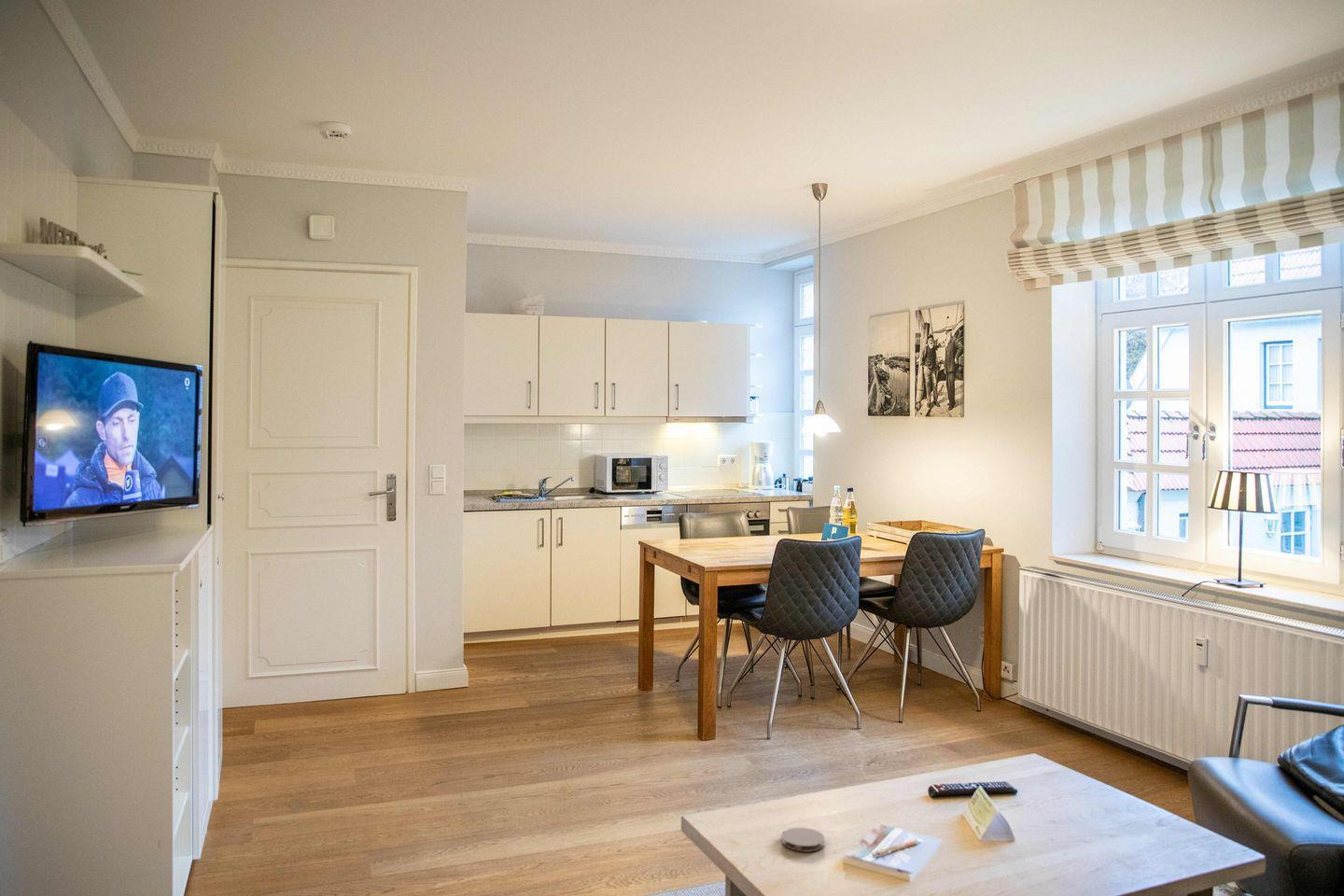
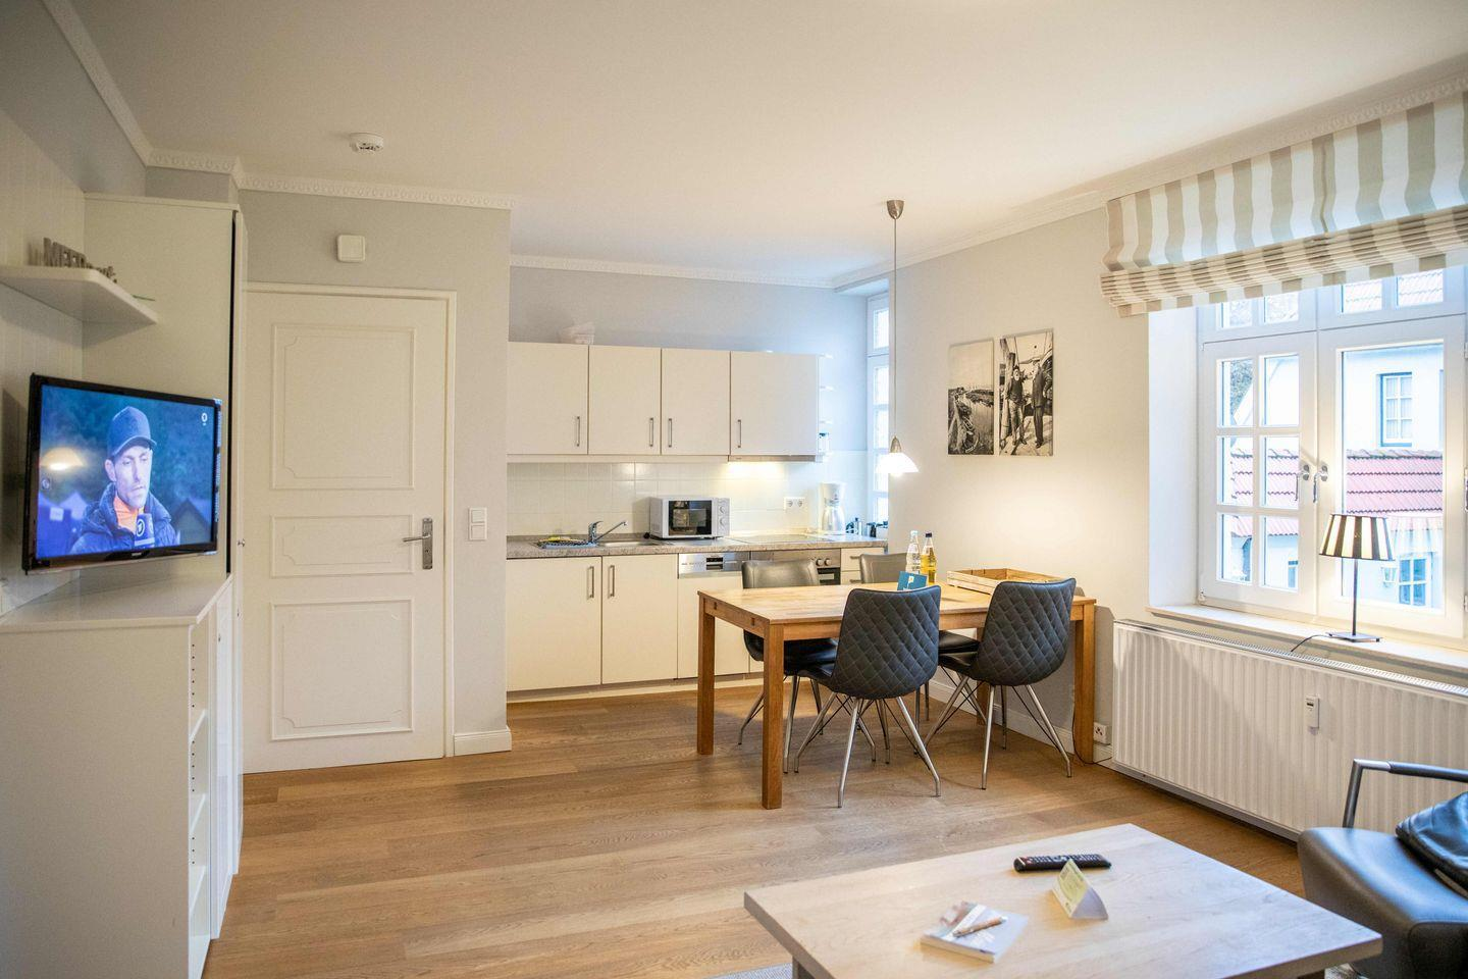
- coaster [781,827,825,853]
